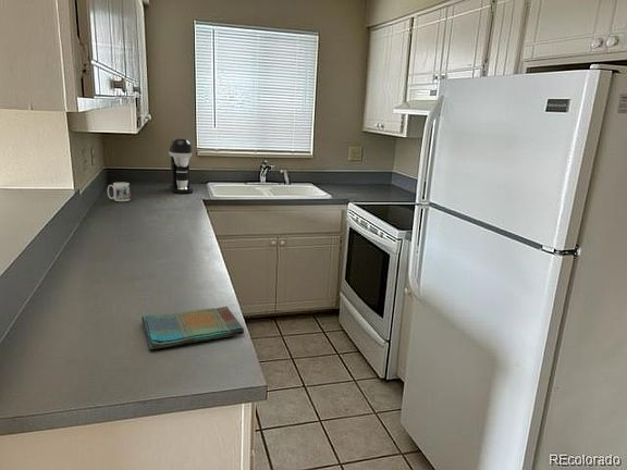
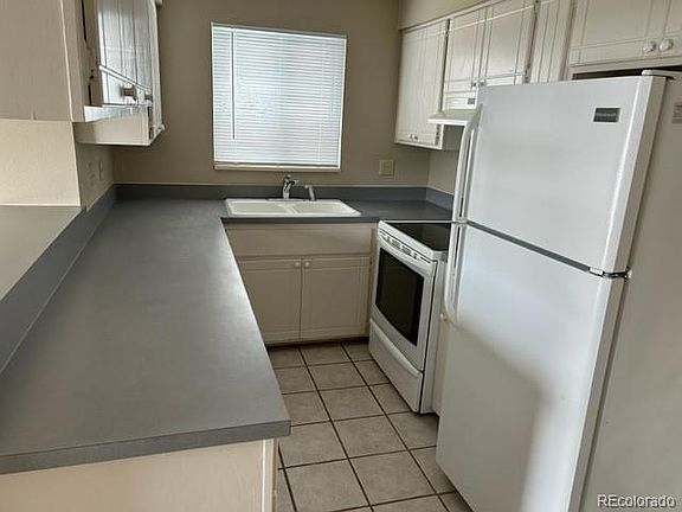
- coffee maker [168,137,194,195]
- mug [107,182,131,202]
- dish towel [140,306,245,350]
